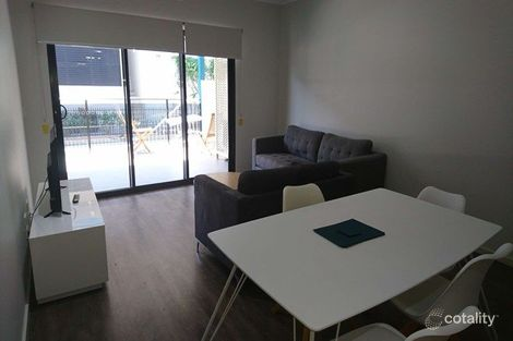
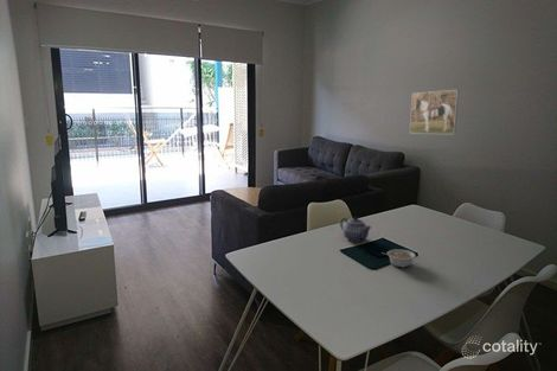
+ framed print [409,89,460,136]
+ legume [382,248,417,269]
+ teapot [339,216,372,243]
